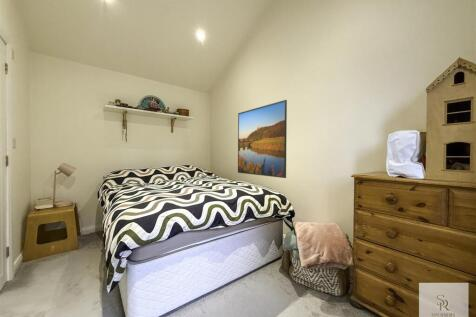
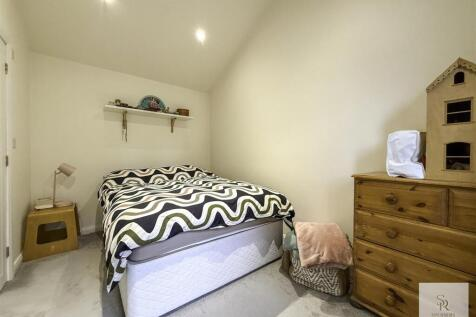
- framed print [237,99,288,179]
